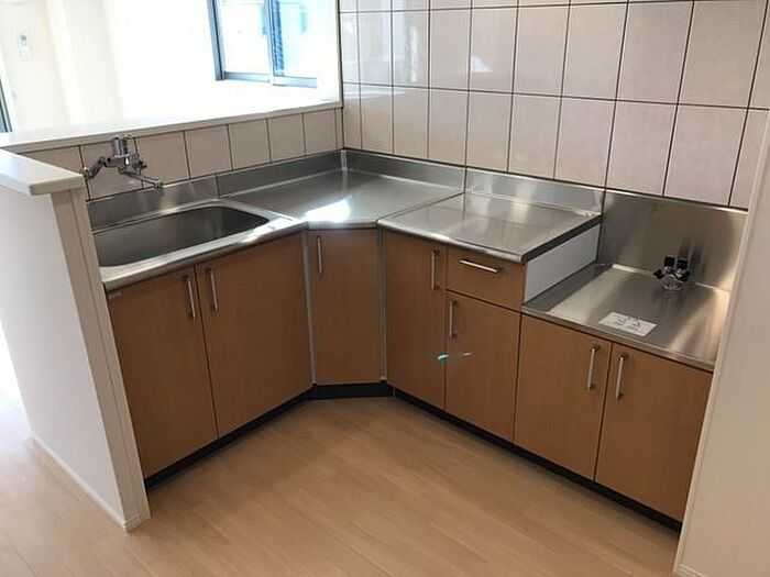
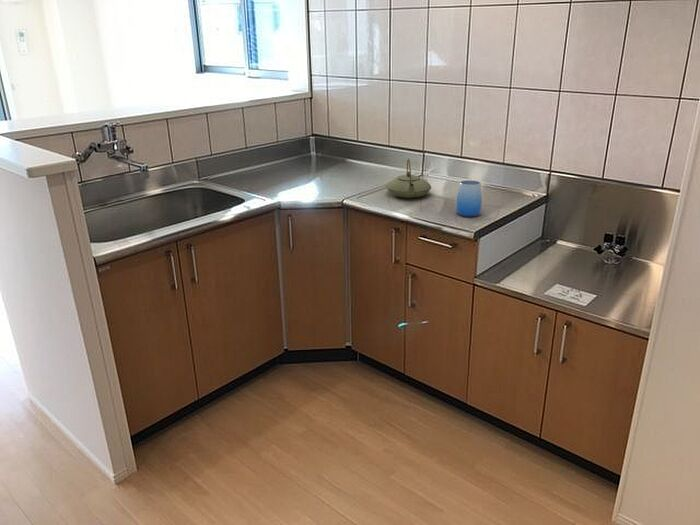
+ cup [455,179,483,217]
+ teapot [385,158,432,199]
